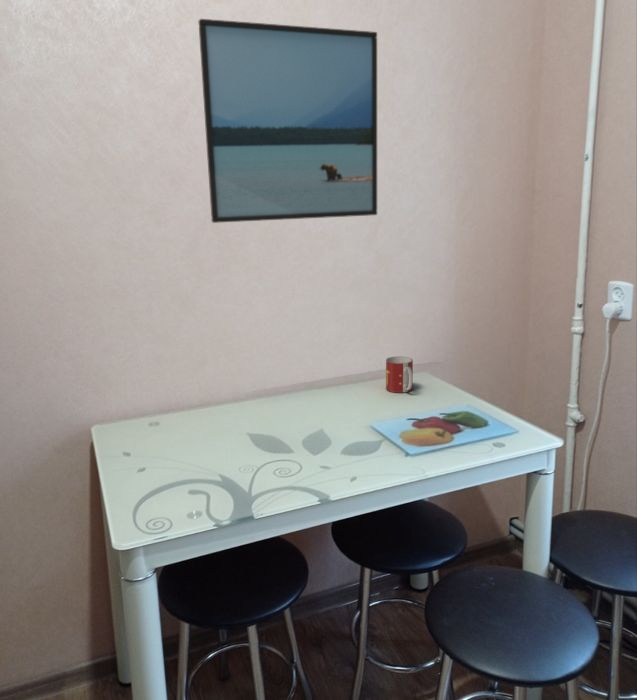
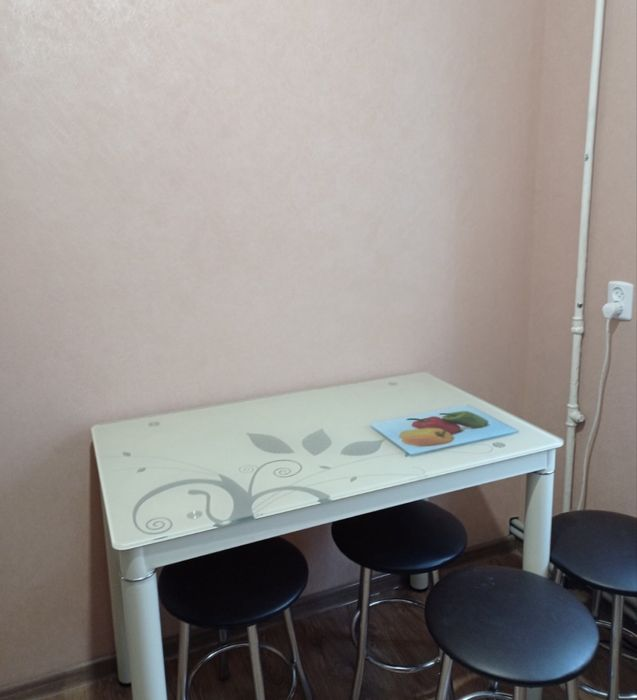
- mug [385,355,414,393]
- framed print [197,18,378,224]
